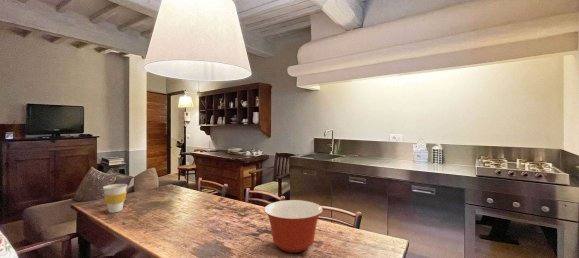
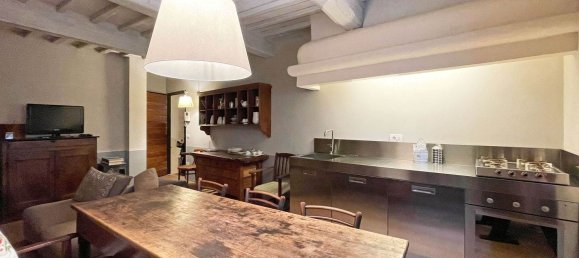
- mixing bowl [263,199,324,254]
- cup [102,183,128,214]
